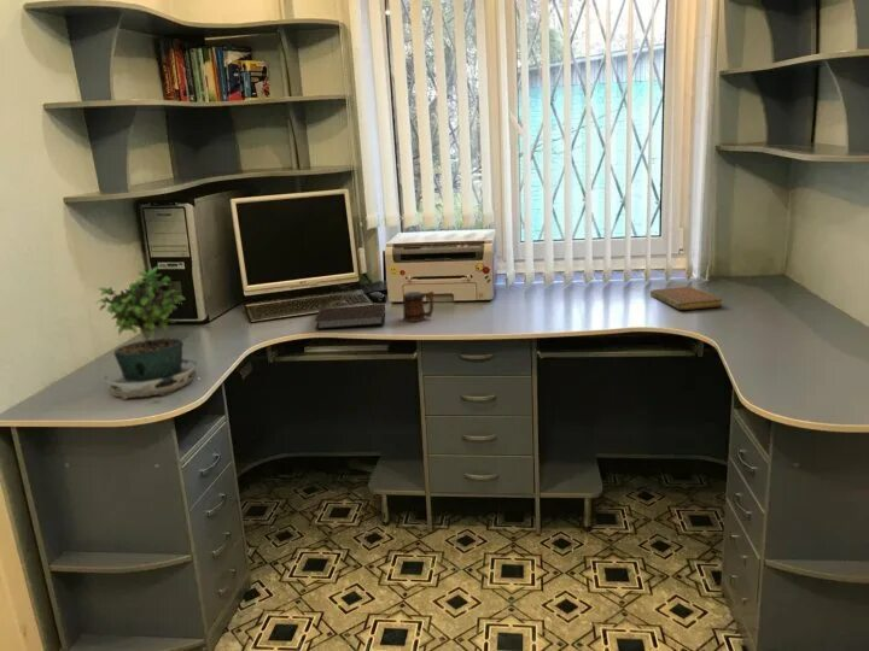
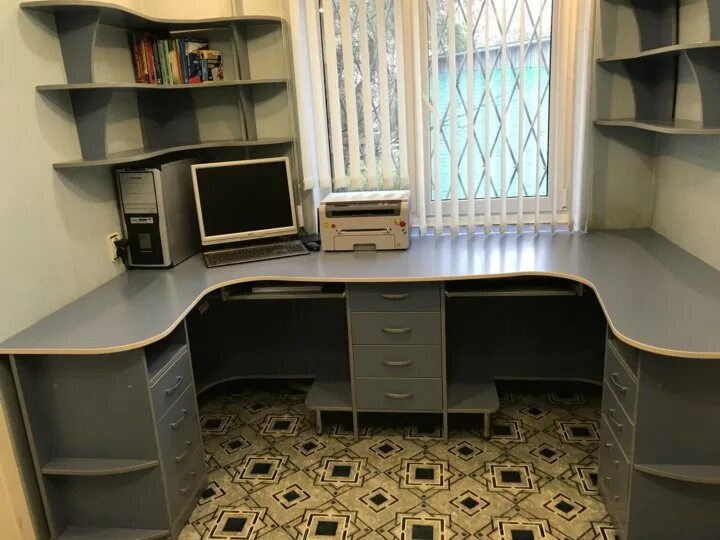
- notebook [649,286,723,311]
- potted plant [94,265,198,404]
- mug [402,289,434,323]
- notebook [314,303,386,330]
